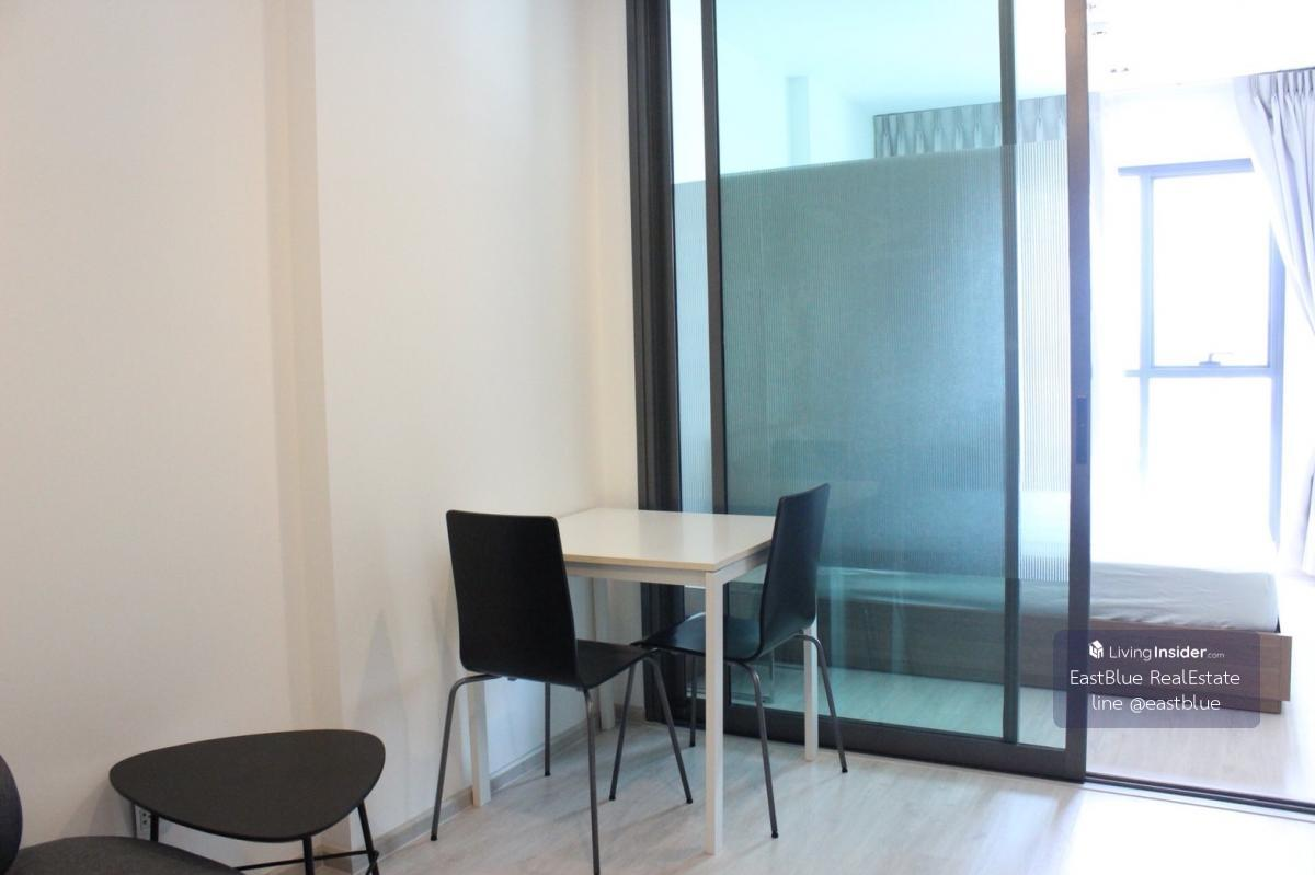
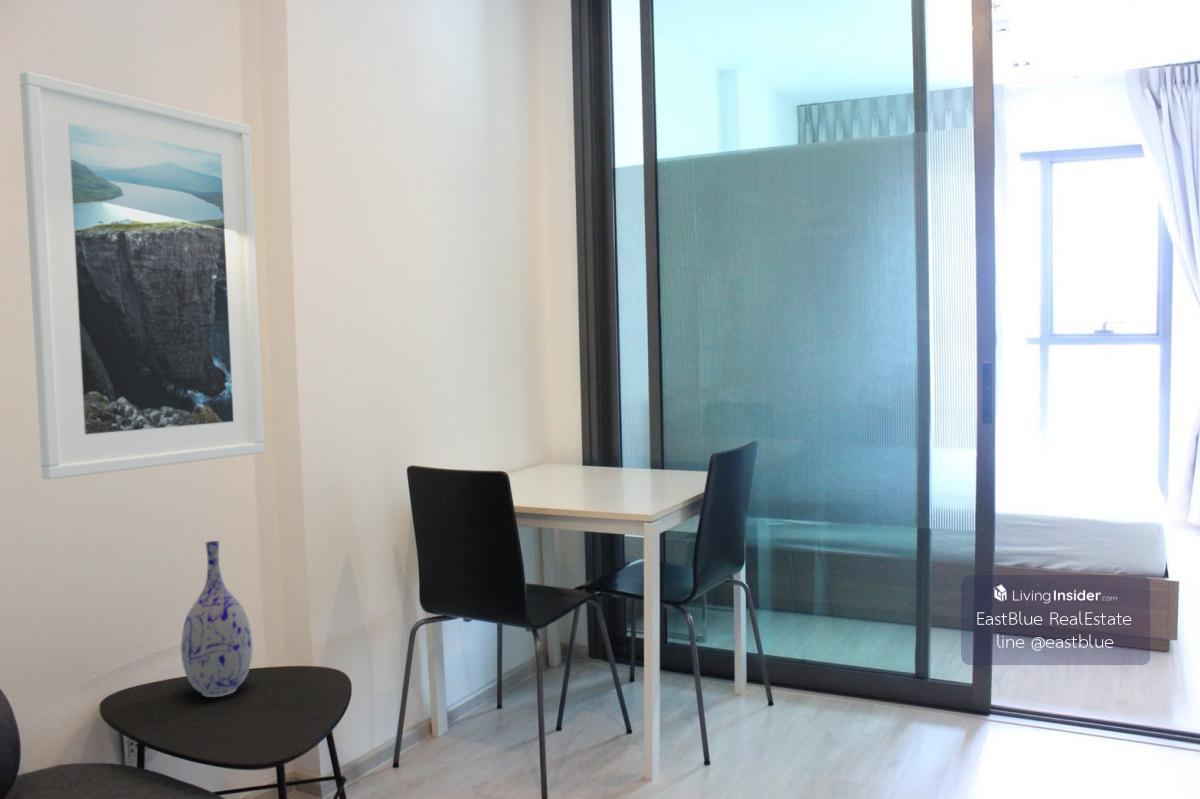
+ vase [180,540,254,698]
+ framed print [19,70,265,481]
